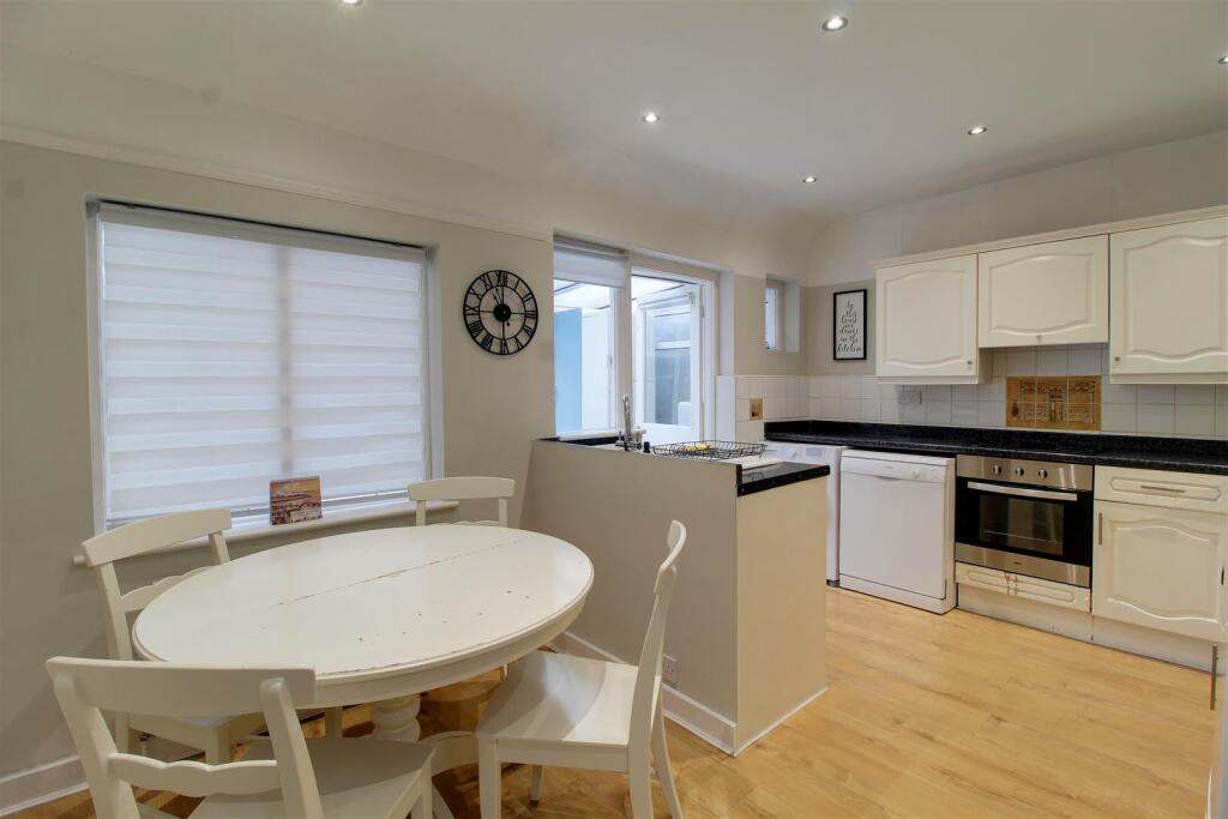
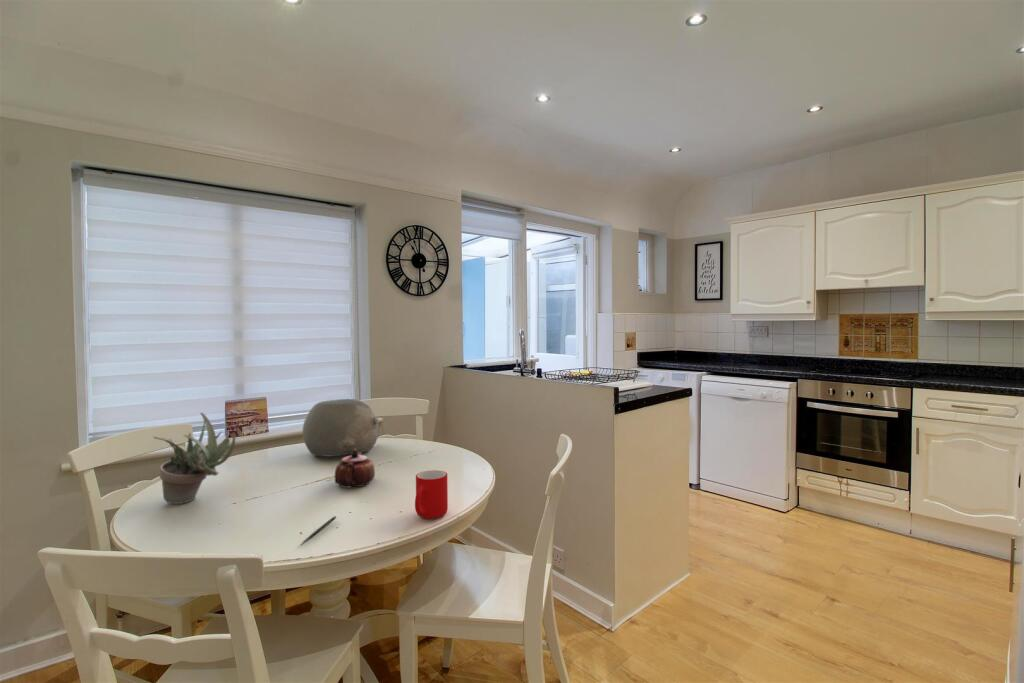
+ teapot [334,449,376,488]
+ cup [414,469,449,520]
+ bowl [302,398,380,458]
+ succulent plant [152,412,237,505]
+ pen [299,515,337,546]
